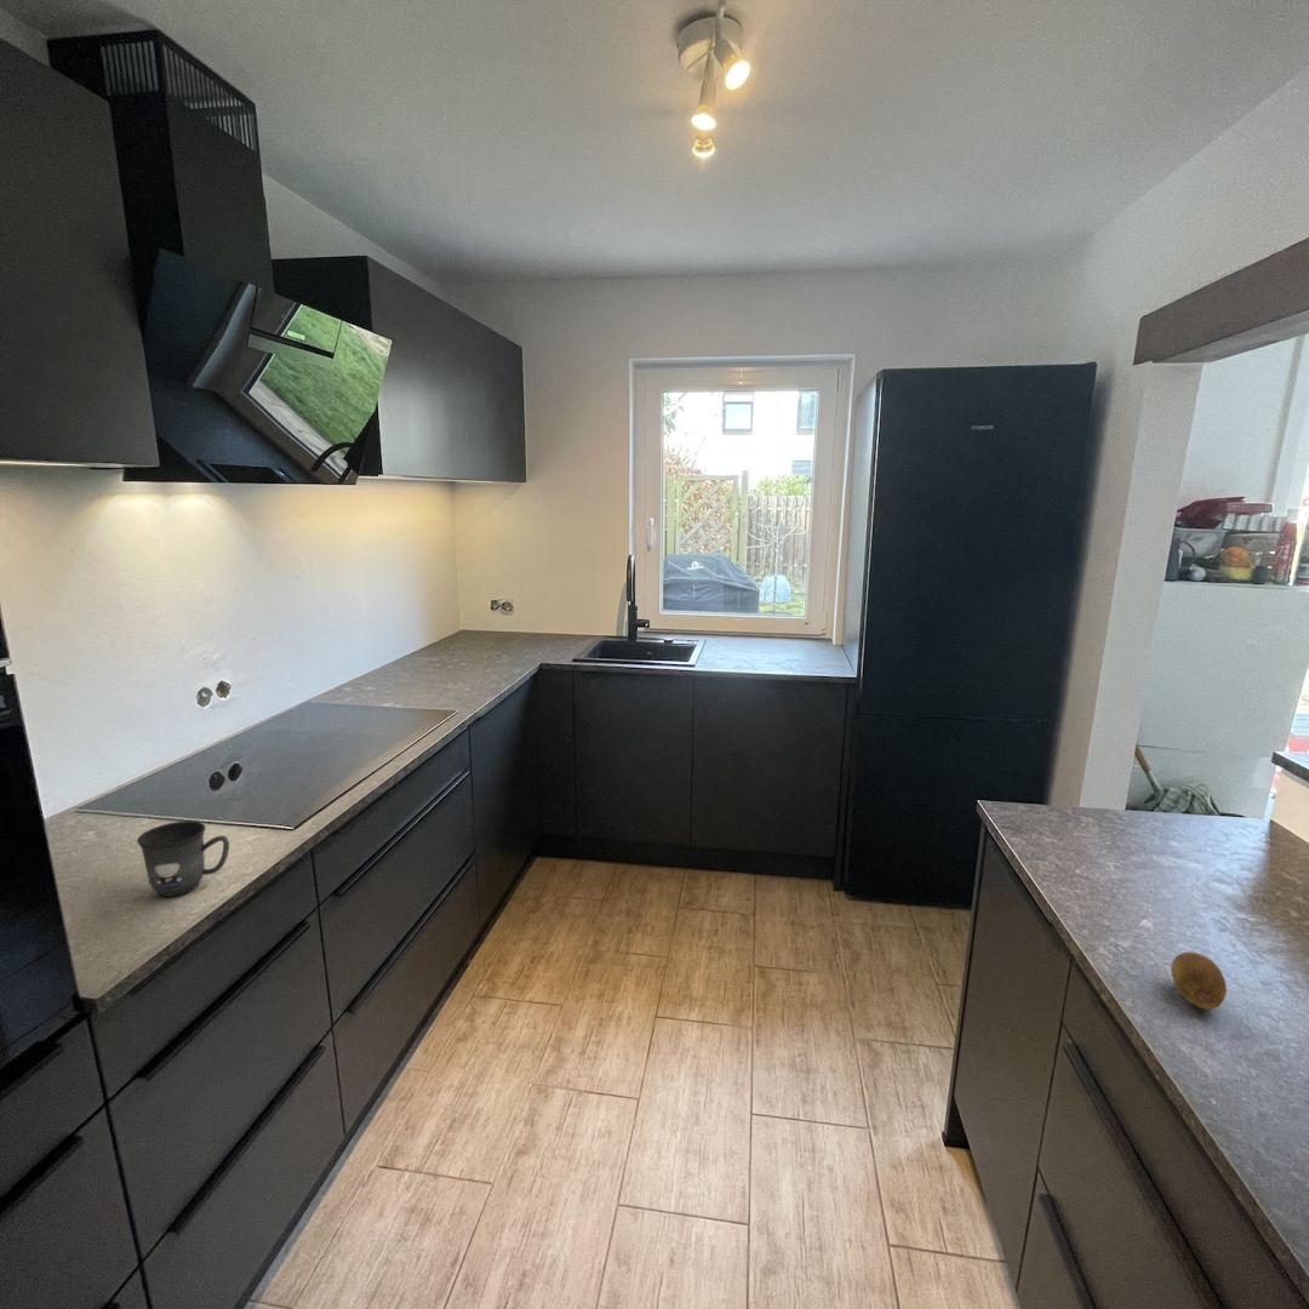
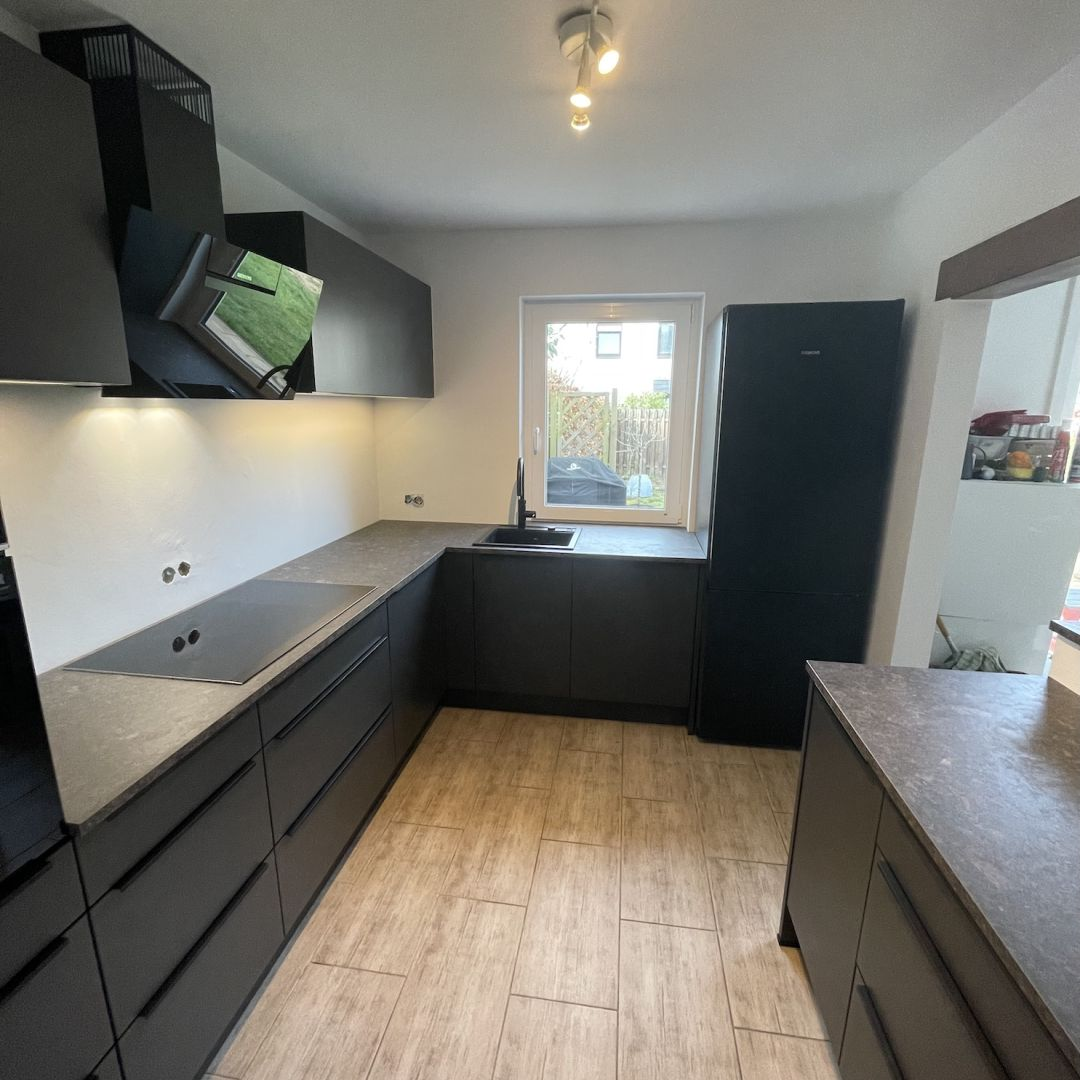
- mug [136,819,230,898]
- fruit [1170,950,1228,1011]
